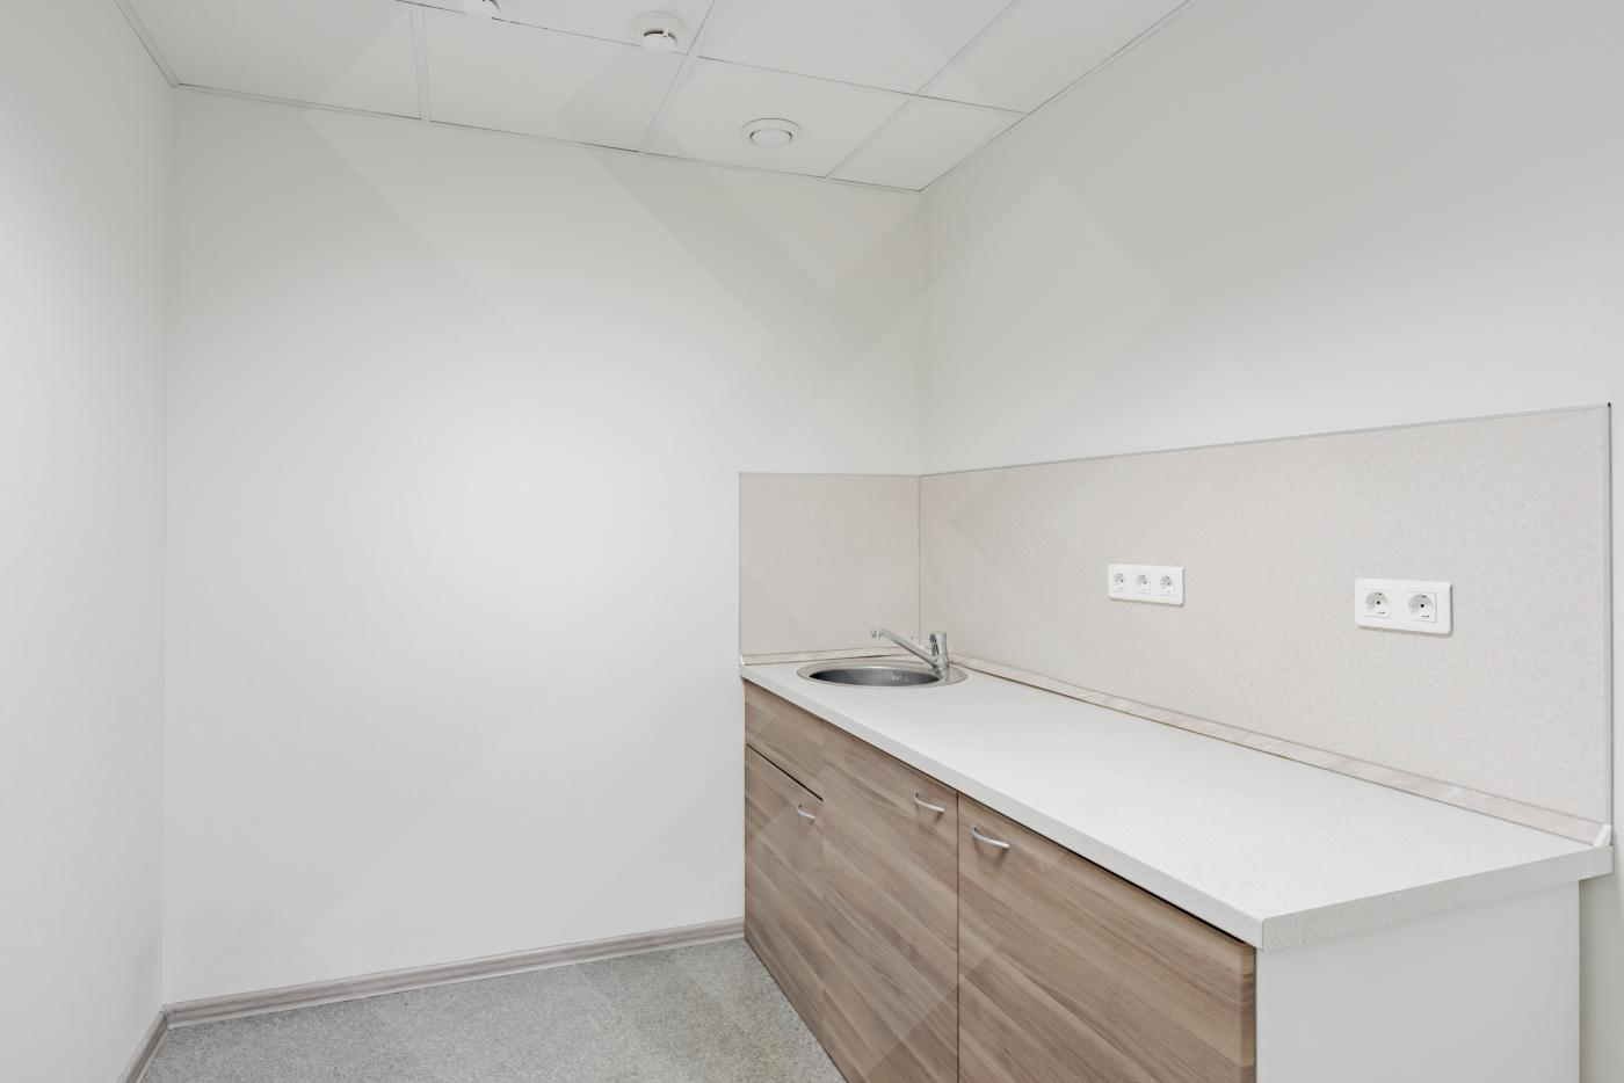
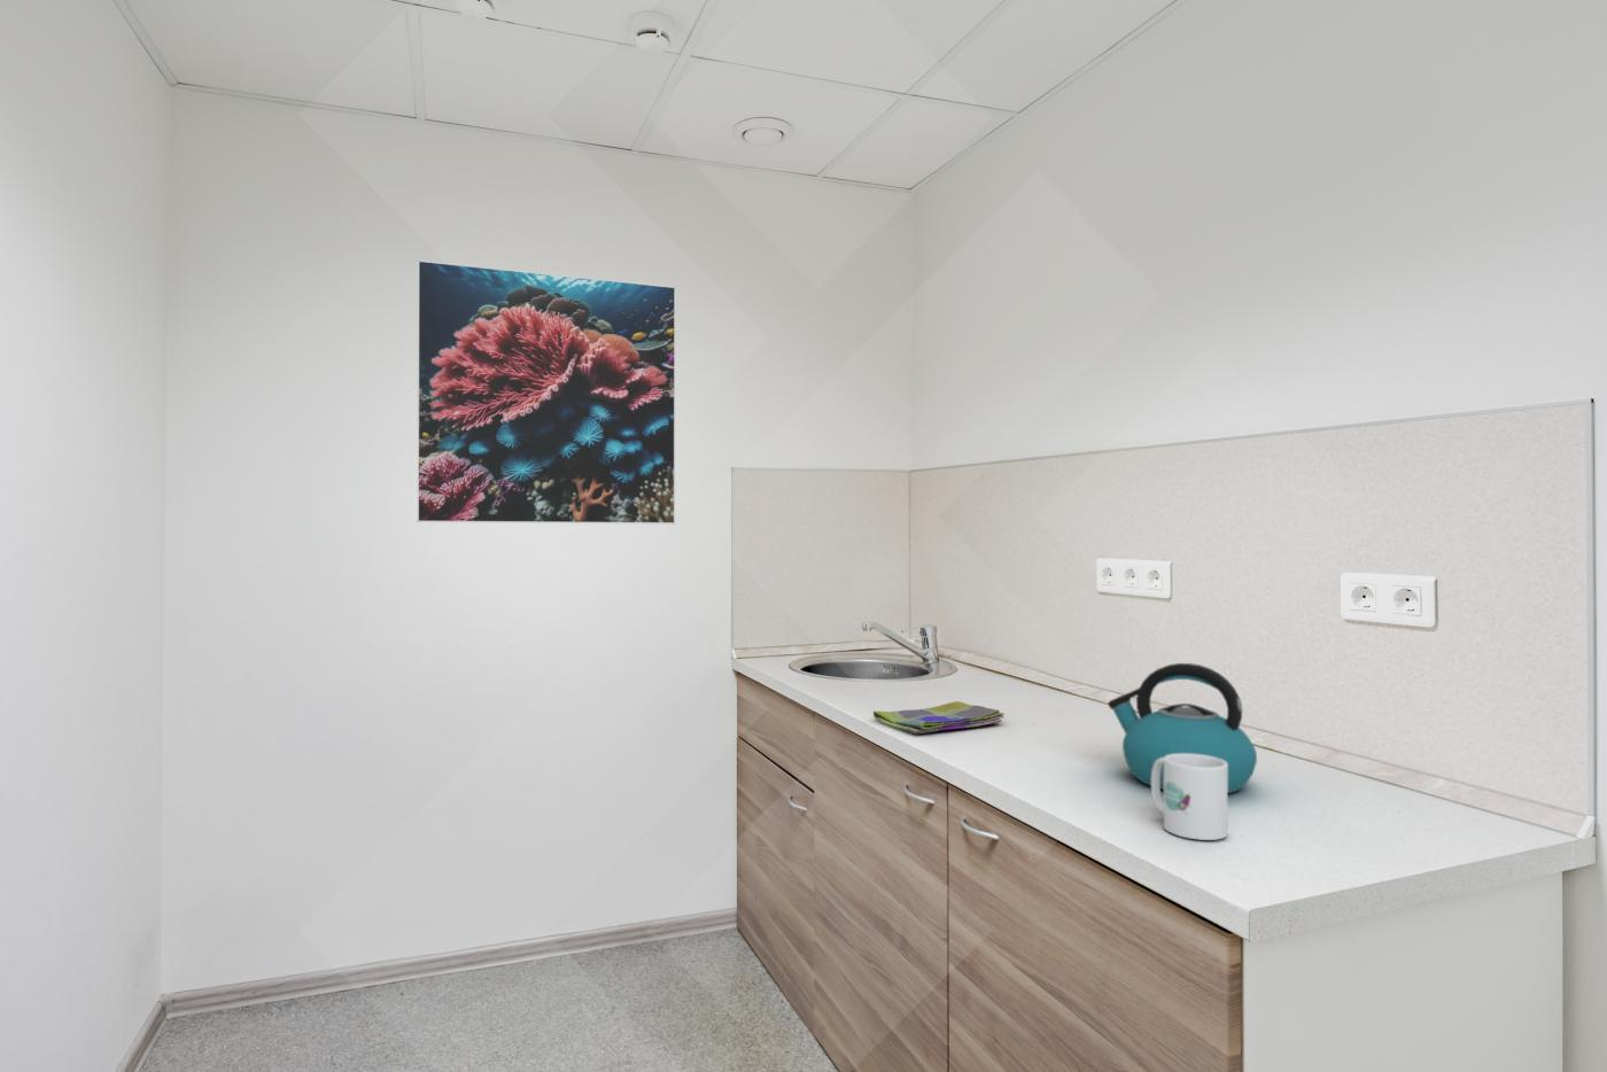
+ kettle [1107,663,1258,794]
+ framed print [415,260,677,525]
+ mug [1150,754,1228,841]
+ dish towel [872,700,1005,735]
